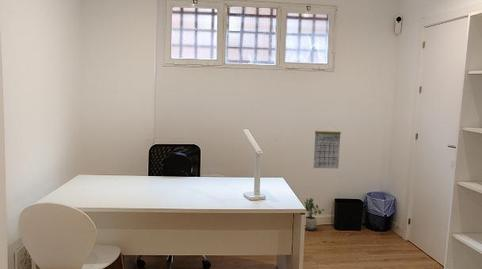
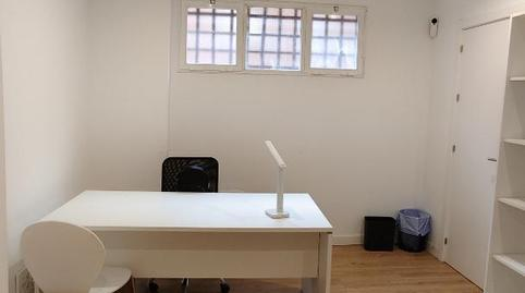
- calendar [312,123,342,169]
- potted plant [303,197,326,231]
